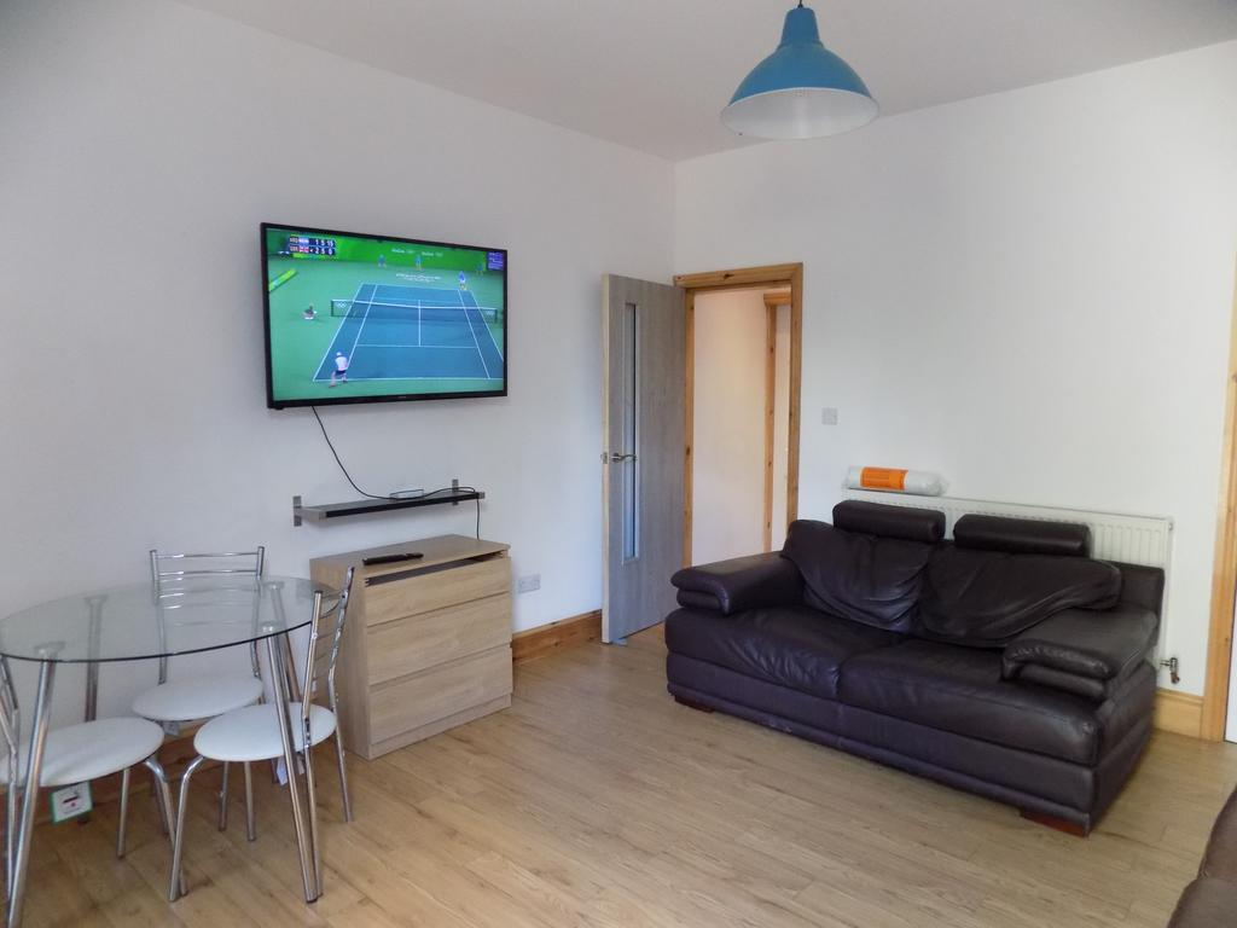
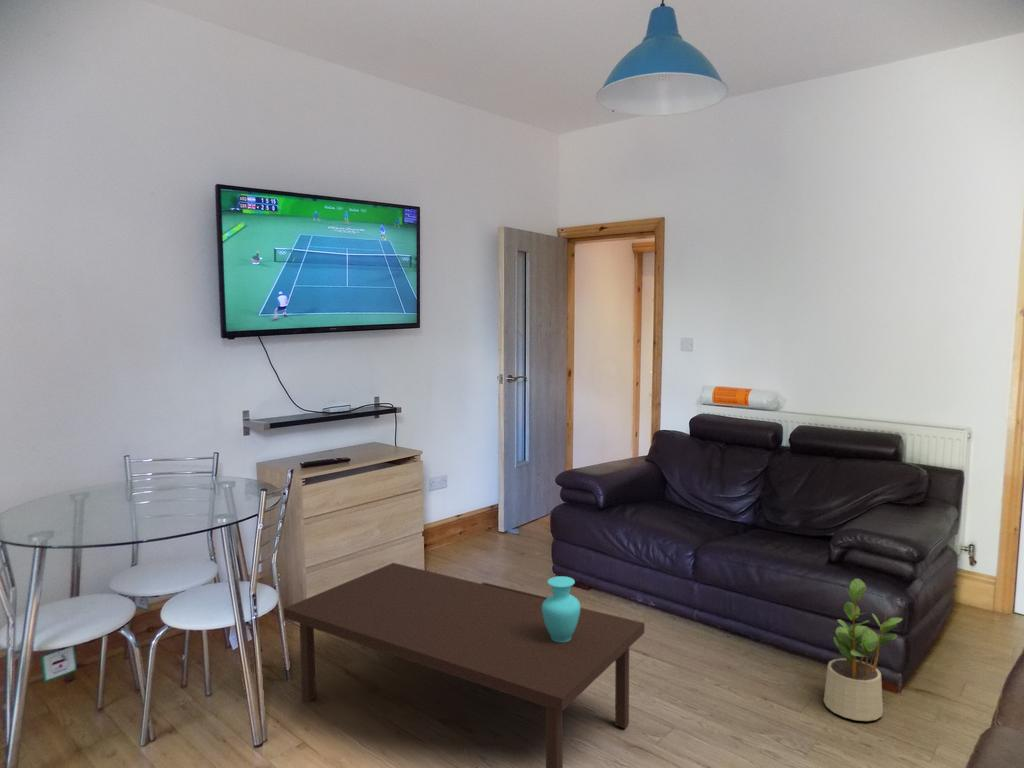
+ coffee table [283,562,646,768]
+ potted plant [823,578,904,722]
